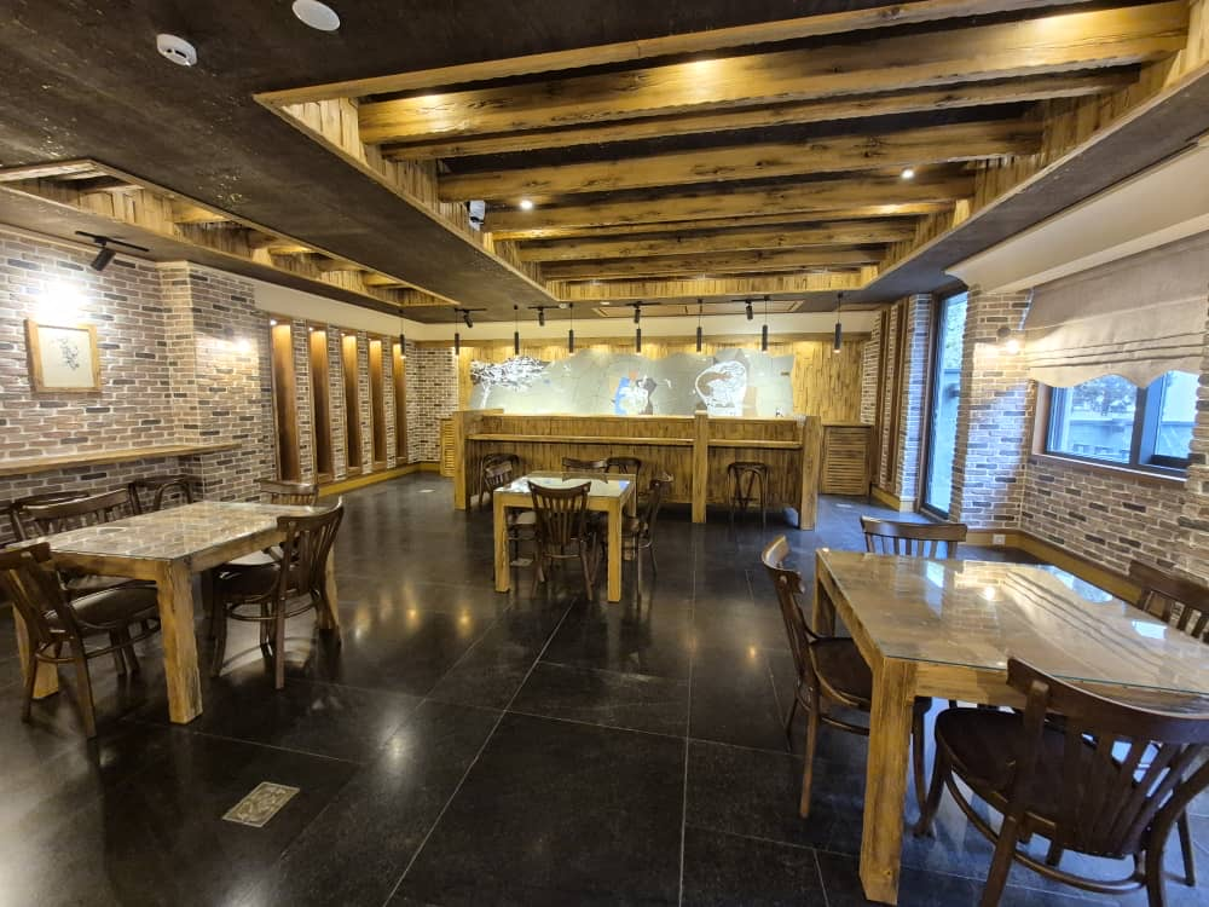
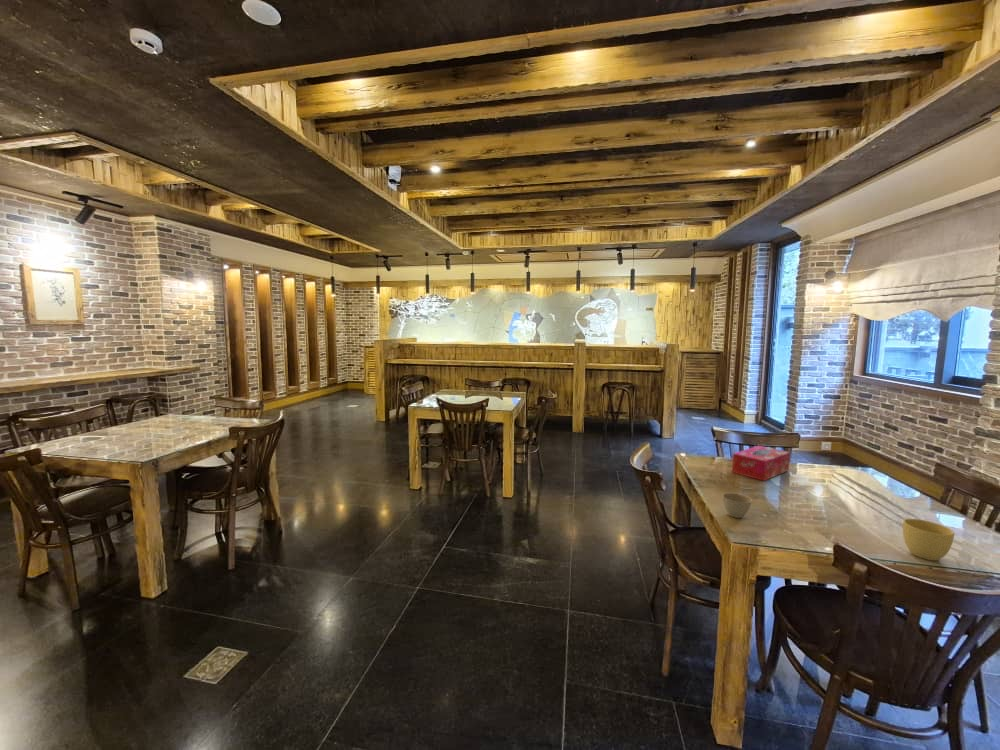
+ flower pot [721,492,753,519]
+ cup [901,518,955,561]
+ tissue box [731,445,791,482]
